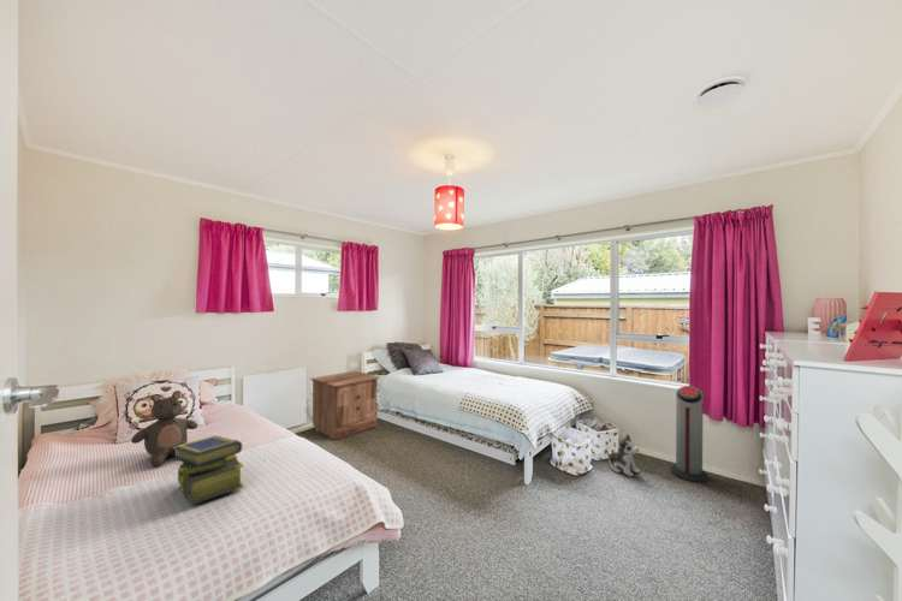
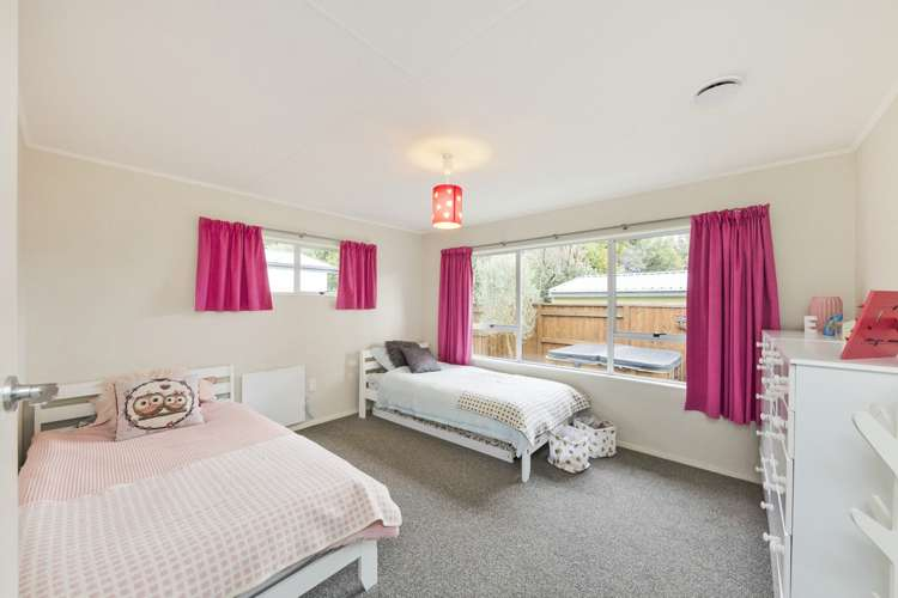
- nightstand [309,369,381,441]
- air purifier [670,385,710,483]
- plush toy [605,433,641,477]
- stack of books [172,435,245,505]
- teddy bear [130,389,198,468]
